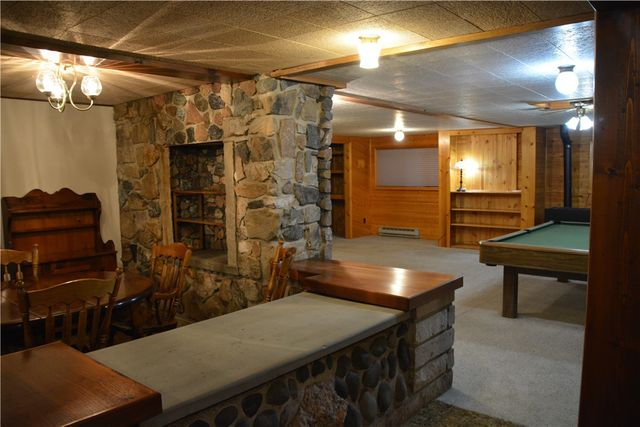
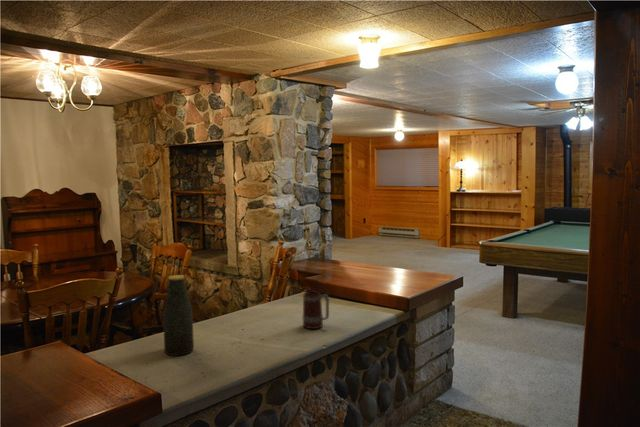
+ beer mug [302,291,330,330]
+ bottle [162,274,195,357]
